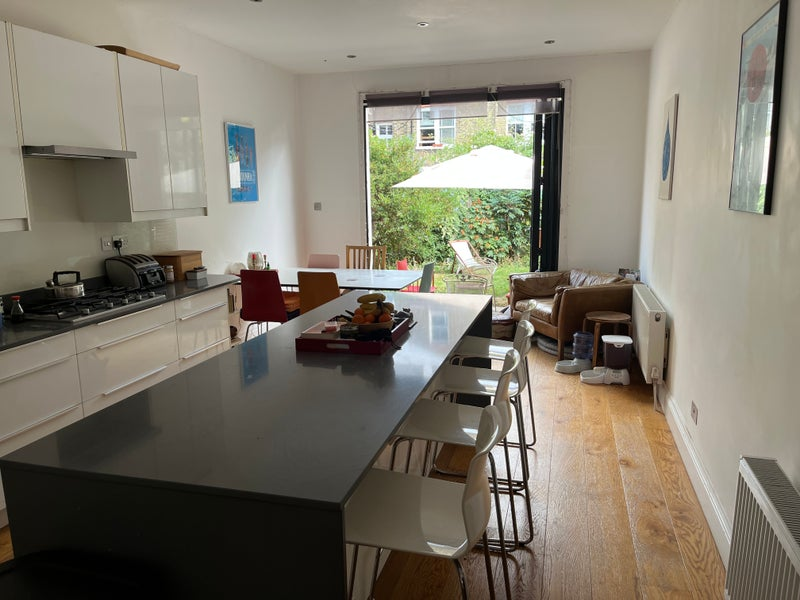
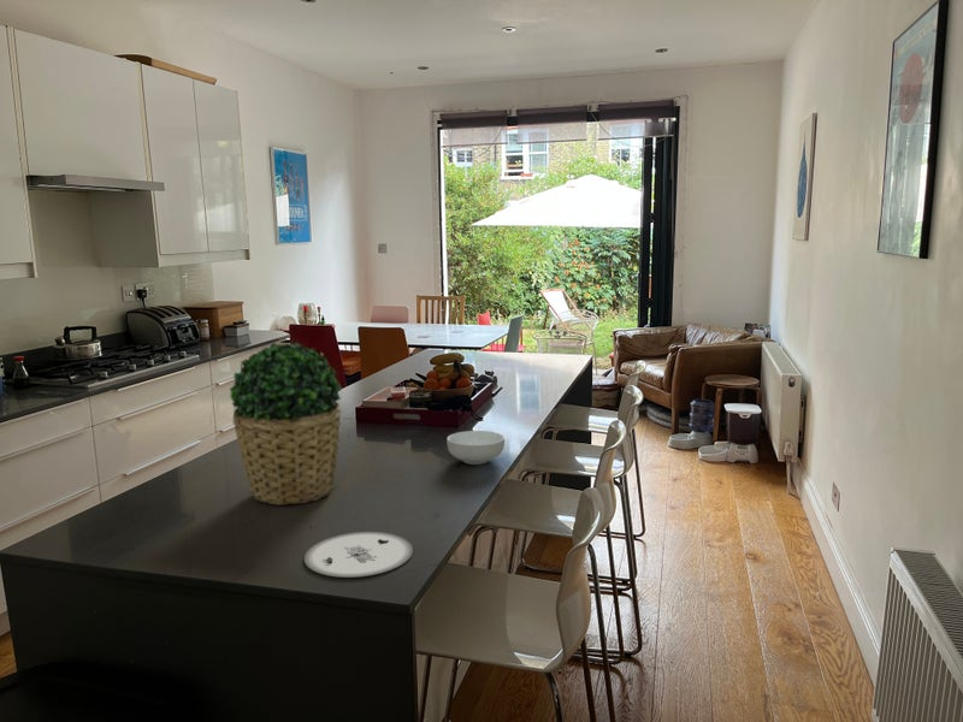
+ plate [303,531,414,579]
+ cereal bowl [445,430,506,466]
+ potted plant [229,341,343,505]
